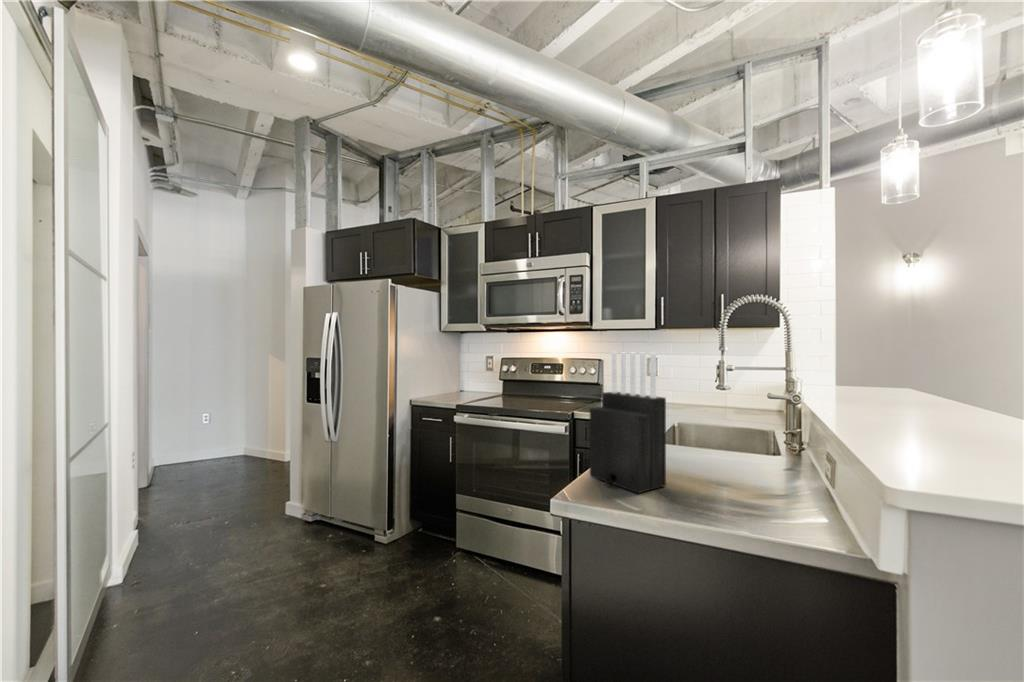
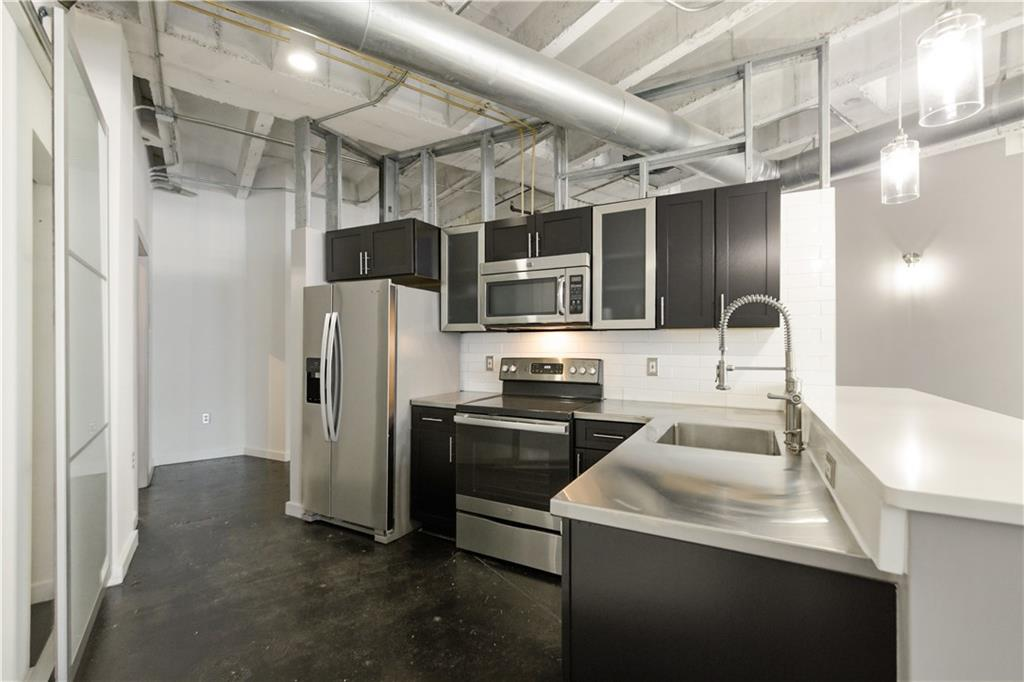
- knife block [589,351,667,495]
